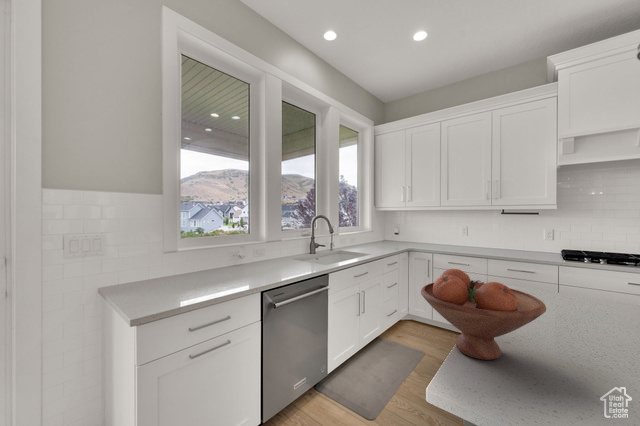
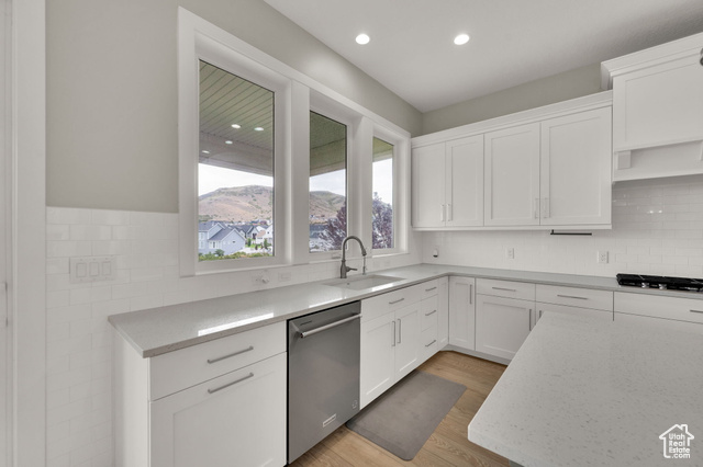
- fruit bowl [420,268,547,361]
